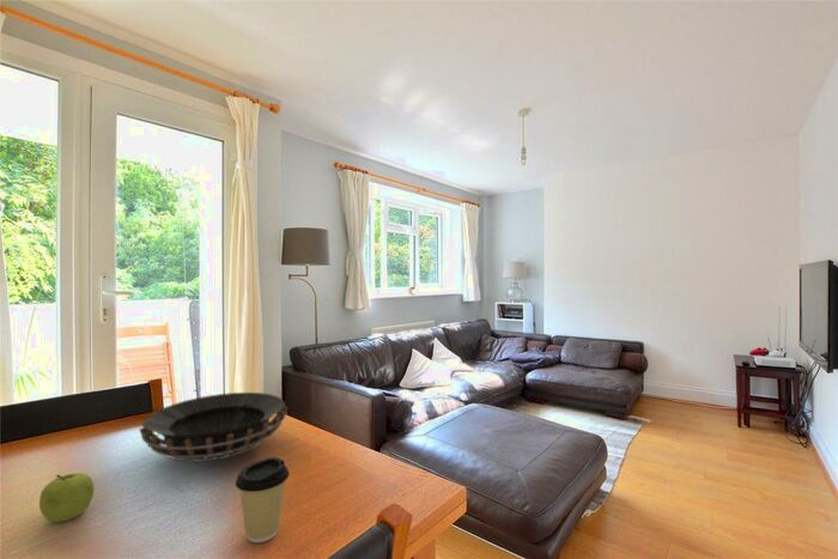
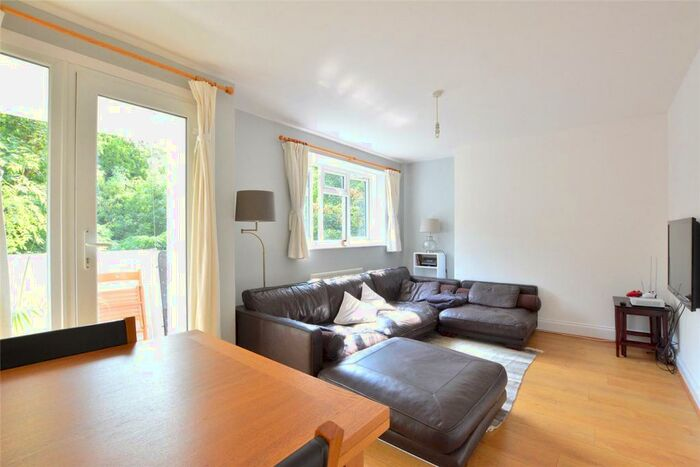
- decorative bowl [138,391,289,463]
- coffee cup [233,456,291,543]
- fruit [38,472,95,523]
